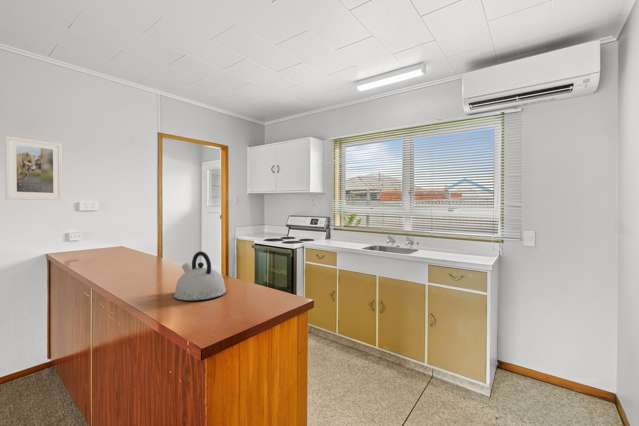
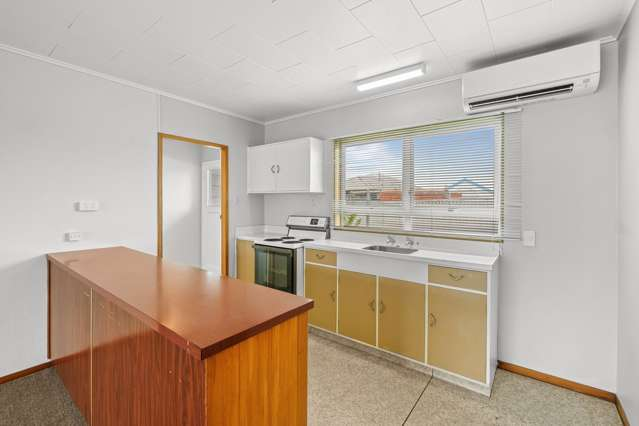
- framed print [4,135,64,201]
- kettle [173,250,227,301]
